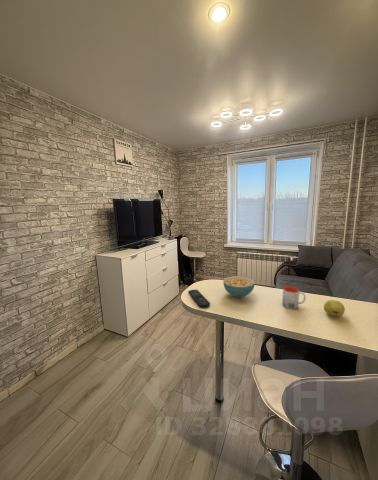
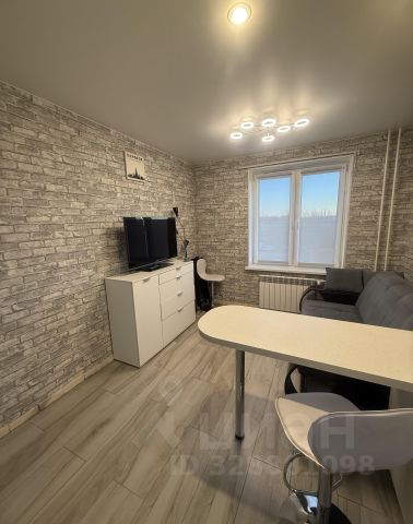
- mug [281,286,307,310]
- cereal bowl [222,275,256,298]
- remote control [187,289,211,308]
- fruit [323,299,346,318]
